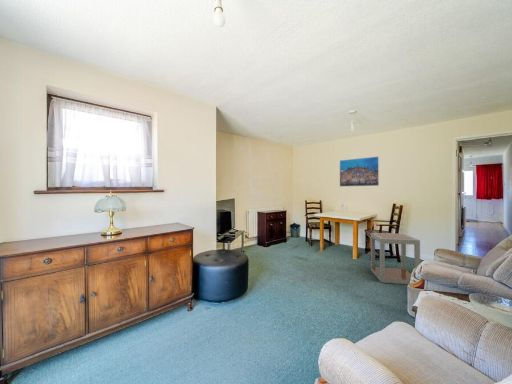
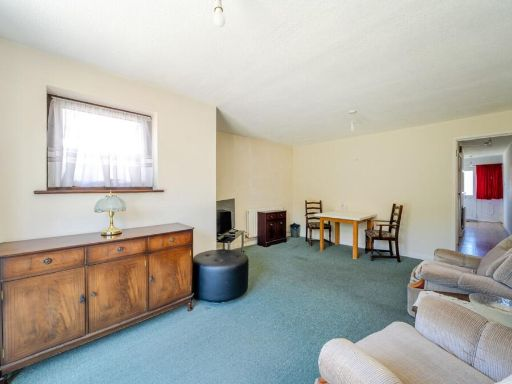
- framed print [339,155,380,188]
- side table [370,232,421,285]
